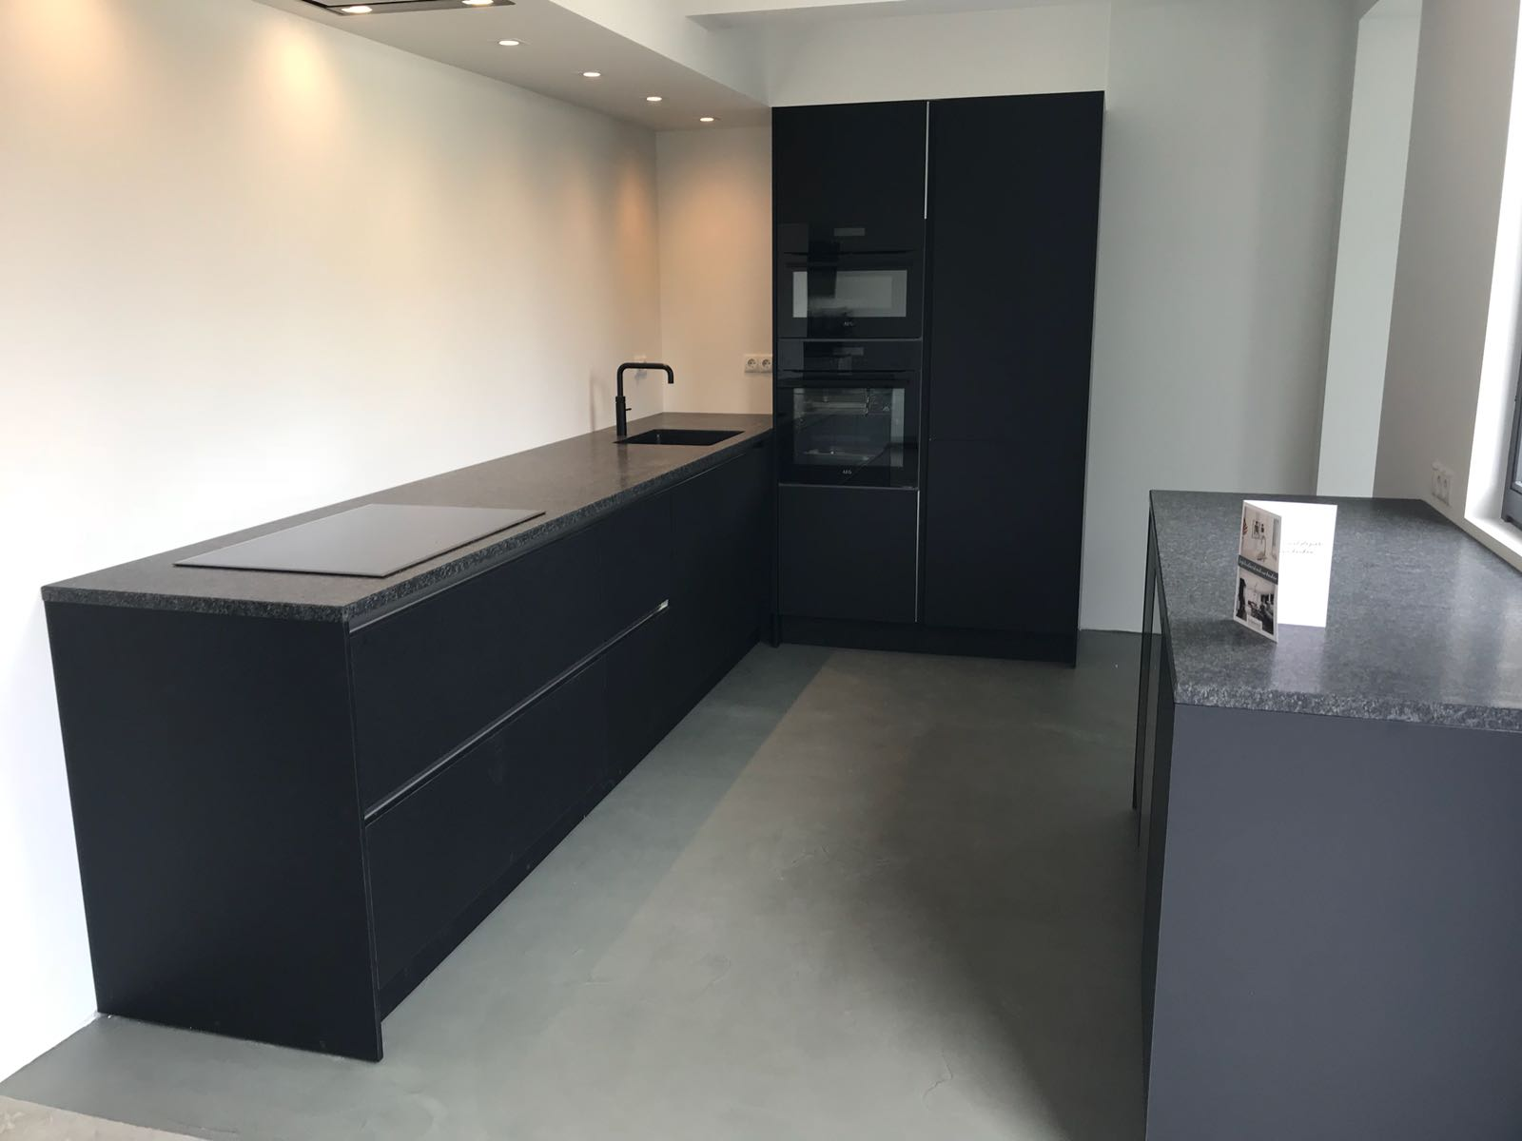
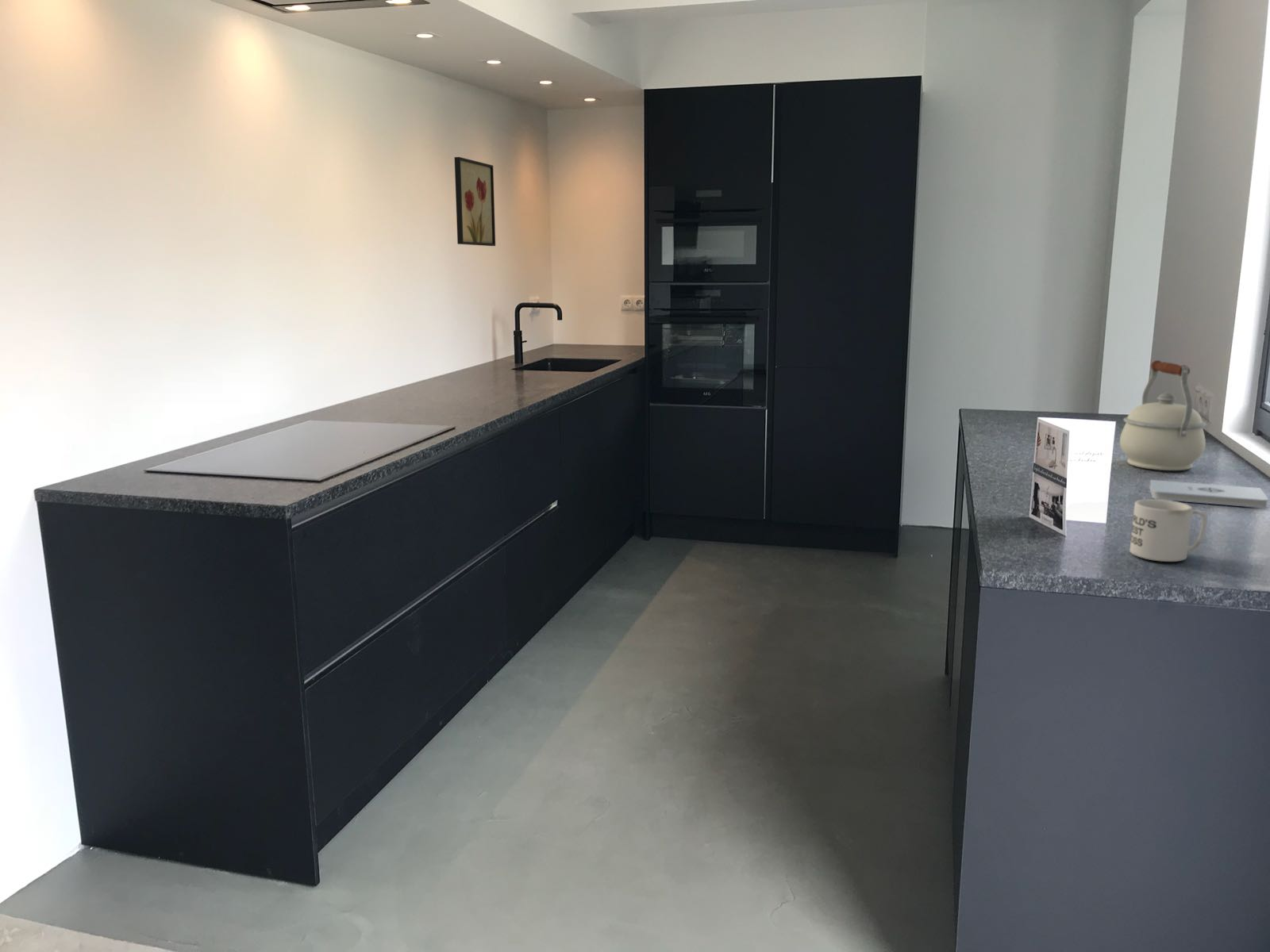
+ notepad [1149,479,1269,509]
+ kettle [1119,359,1207,471]
+ wall art [454,156,496,247]
+ mug [1129,498,1208,562]
